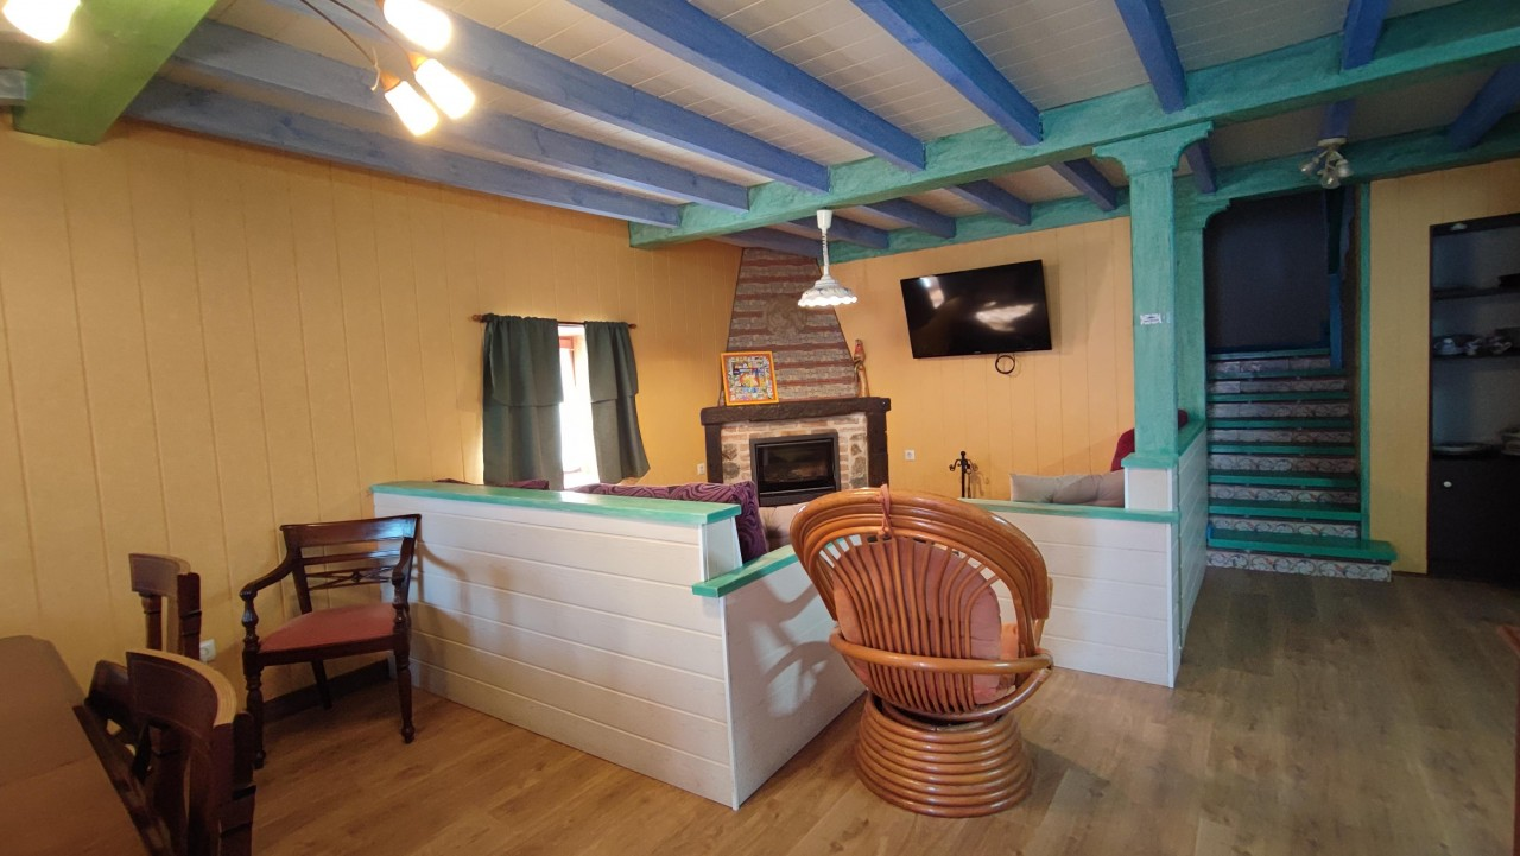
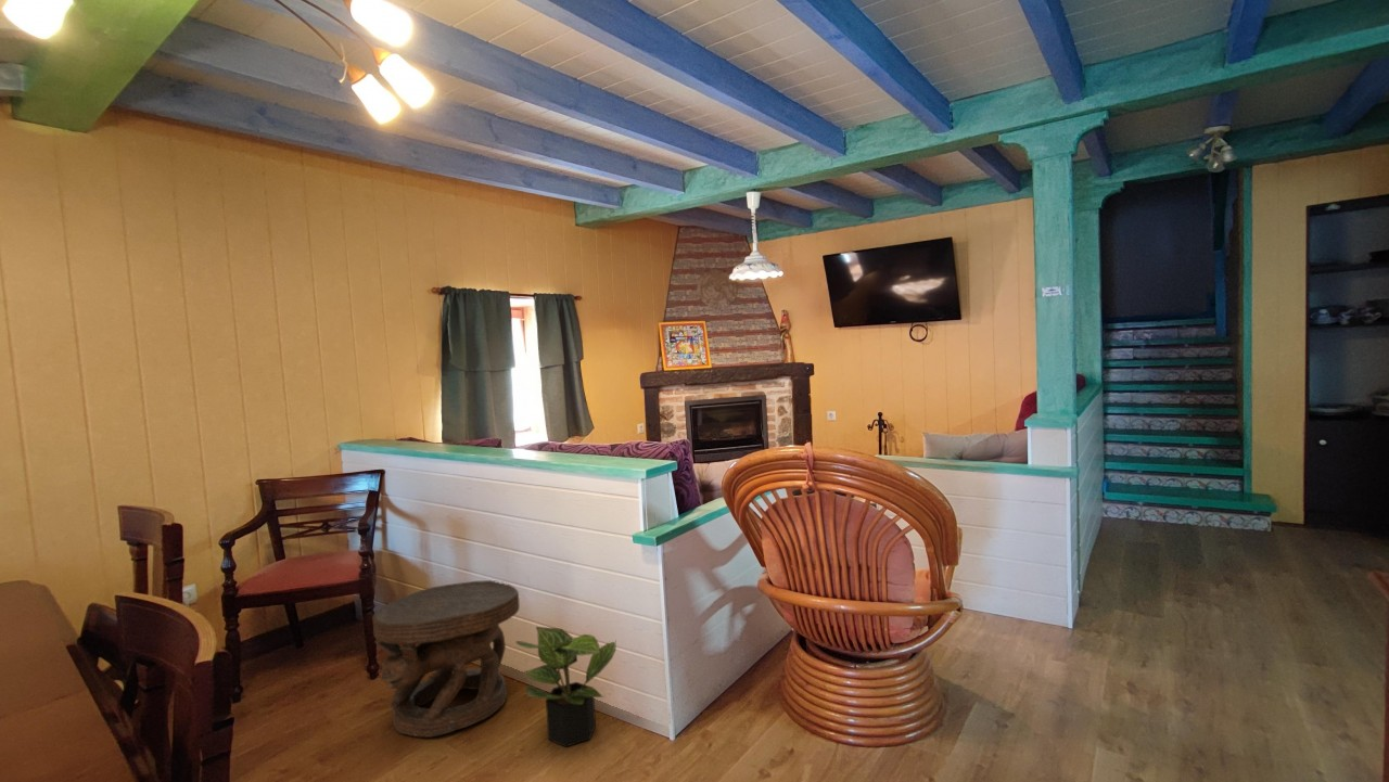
+ carved stool [371,579,521,739]
+ potted plant [514,626,617,748]
